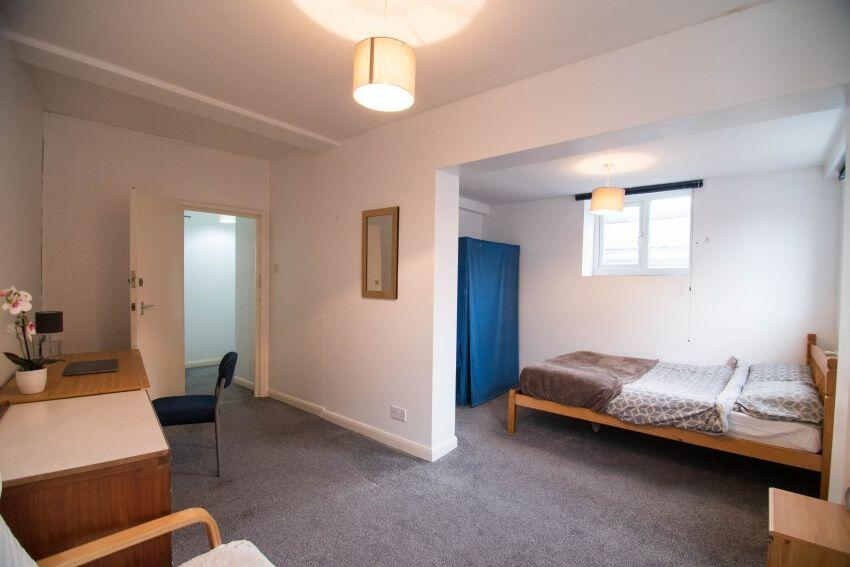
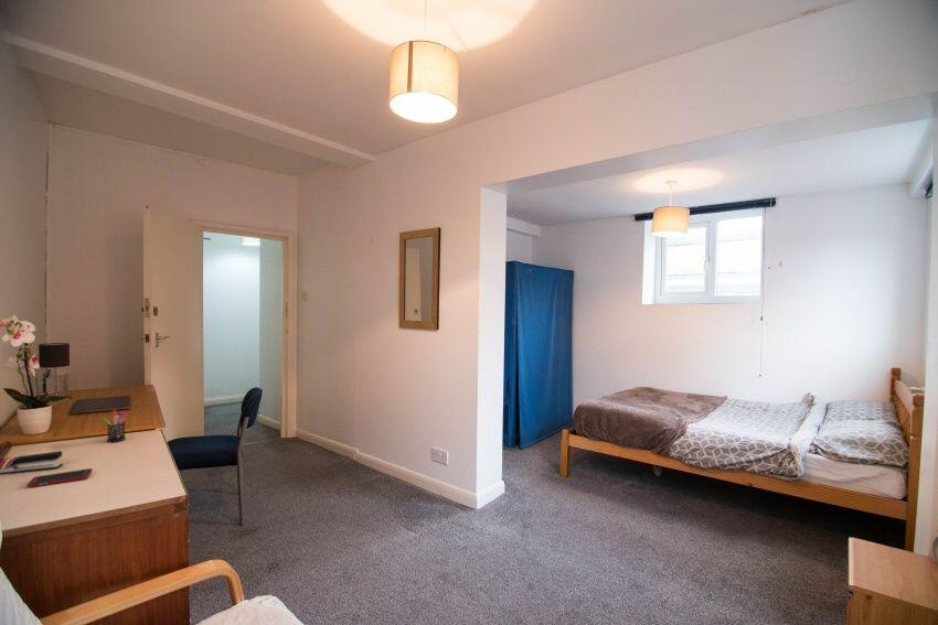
+ pen holder [102,409,127,443]
+ stapler [0,450,64,475]
+ cell phone [26,467,94,488]
